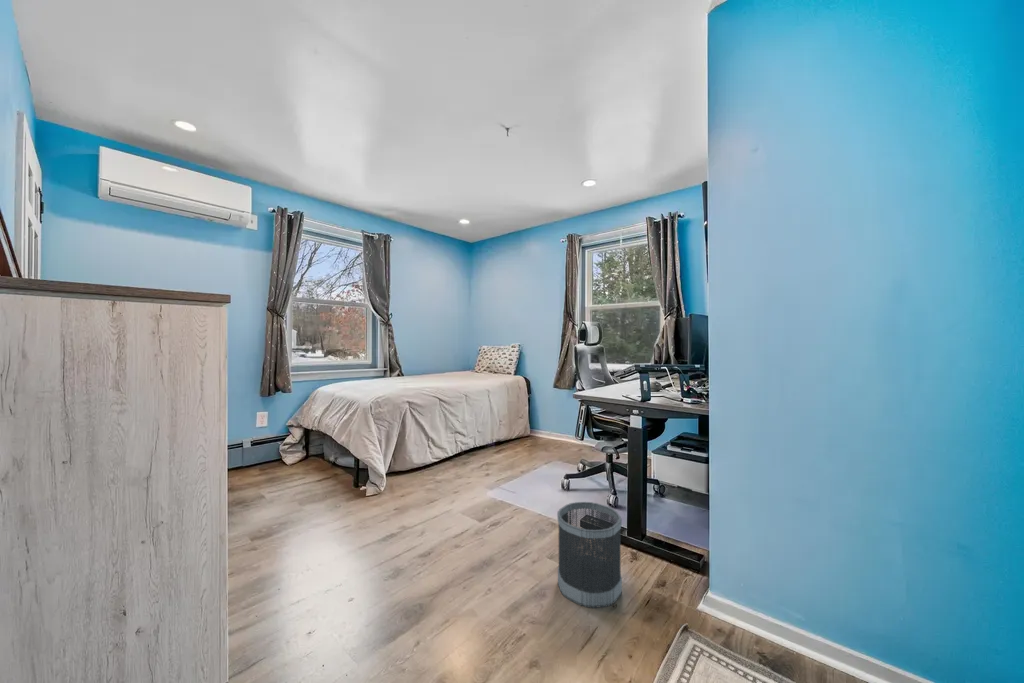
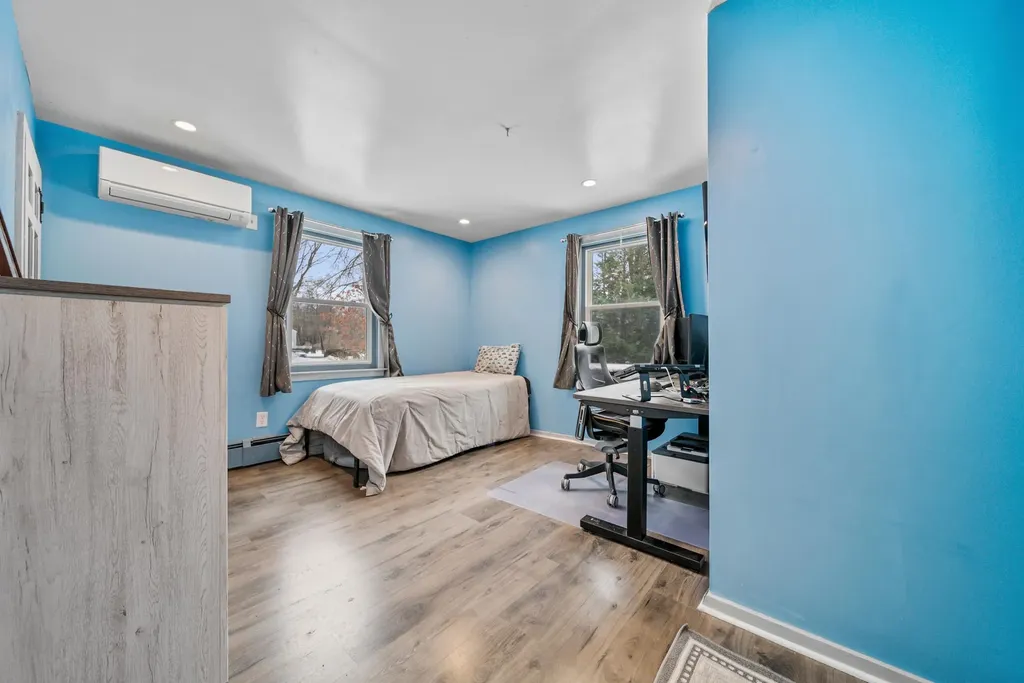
- wastebasket [557,501,623,609]
